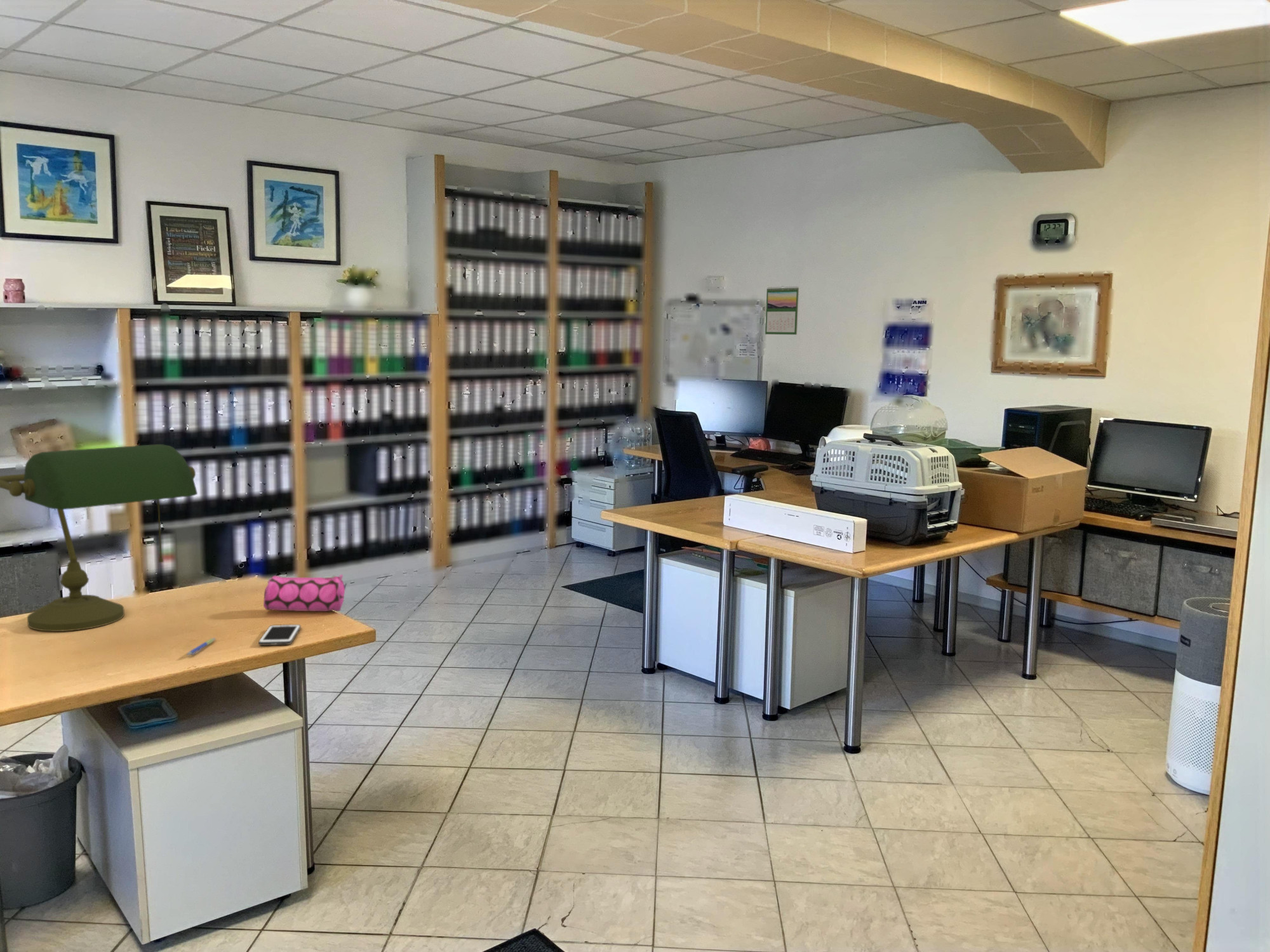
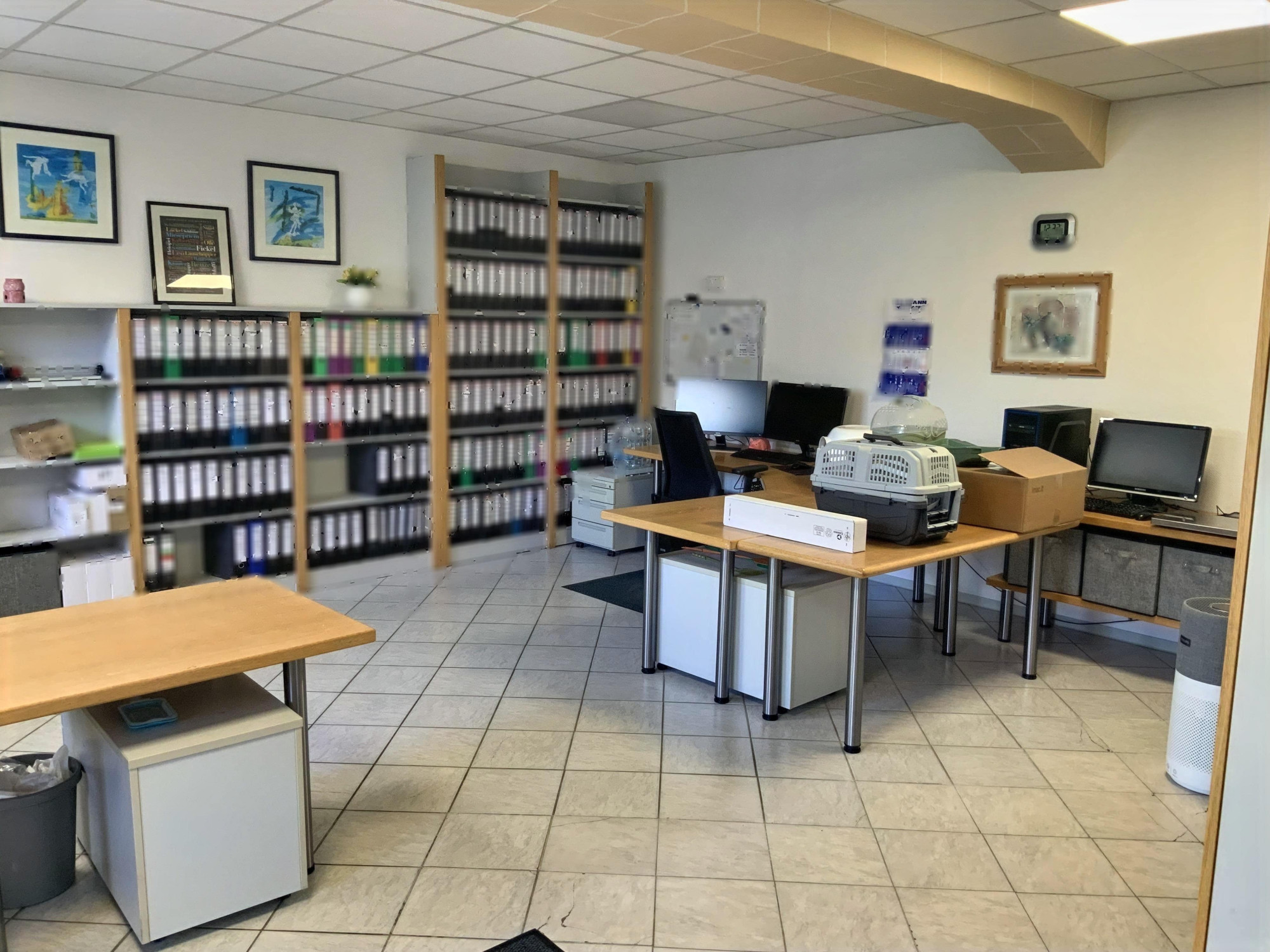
- cell phone [258,624,302,646]
- pencil case [263,574,347,612]
- pen [186,637,216,656]
- desk lamp [0,444,198,632]
- calendar [765,286,799,335]
